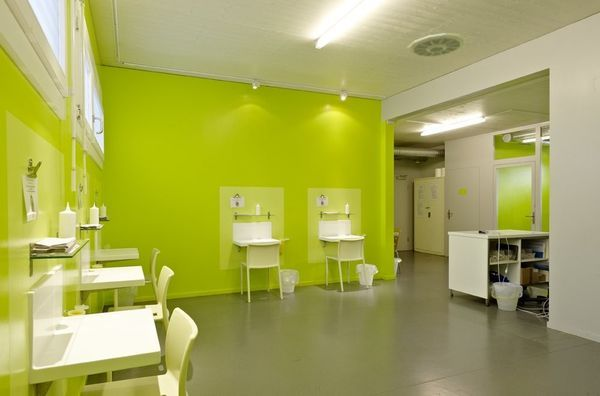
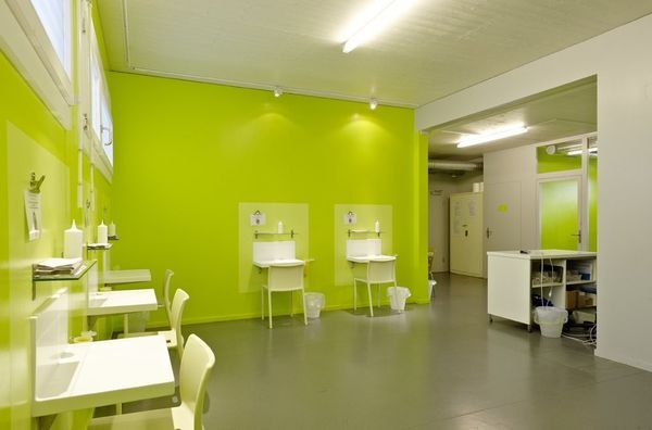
- ceiling vent [406,32,468,59]
